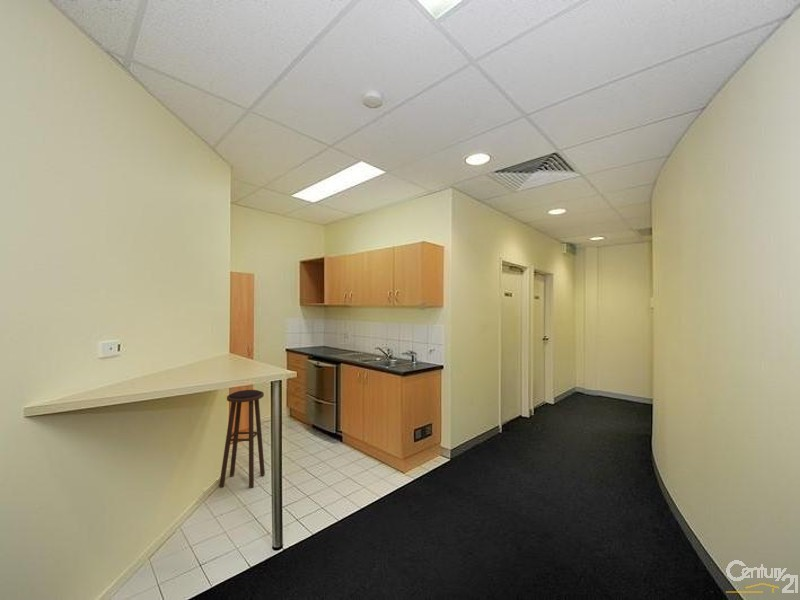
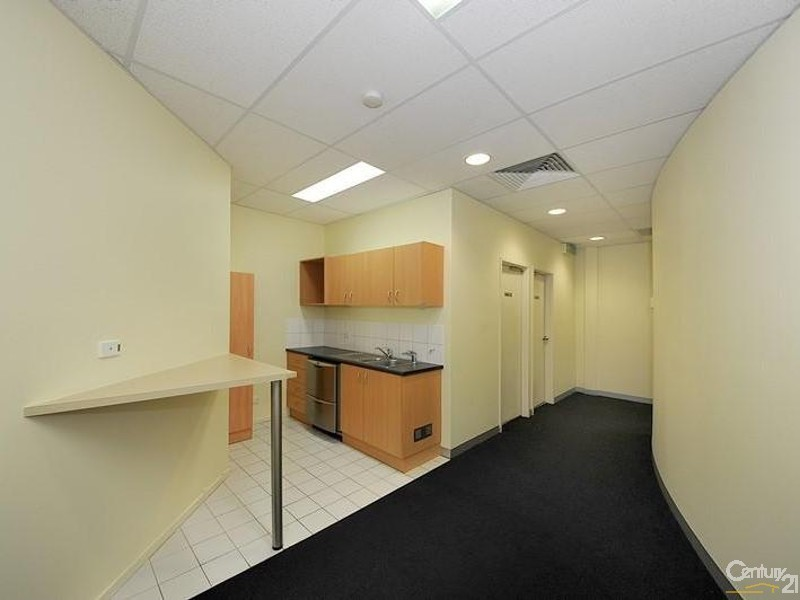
- stool [218,389,266,489]
